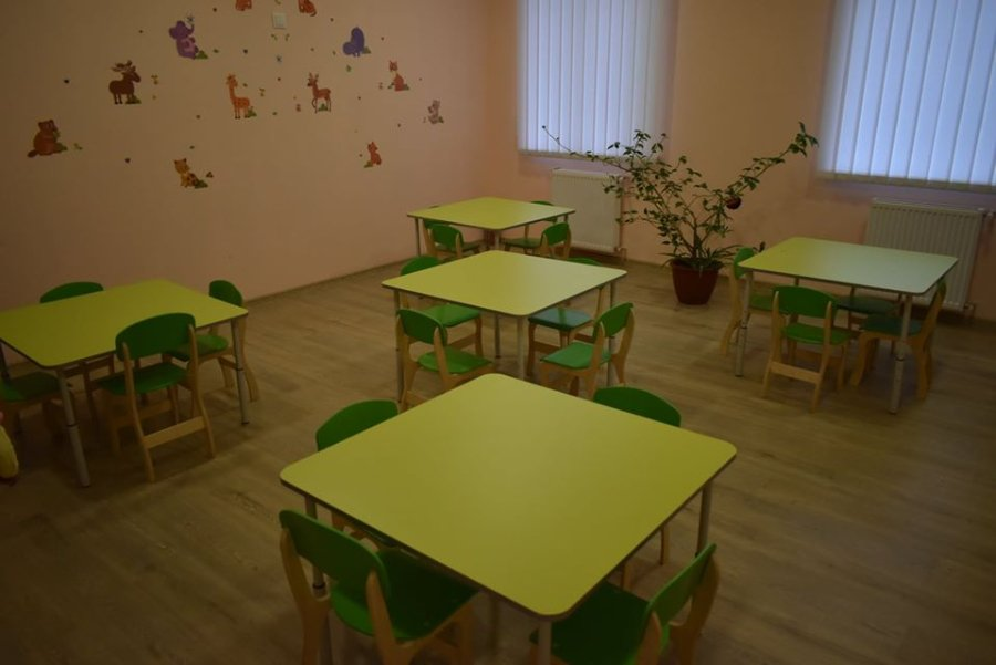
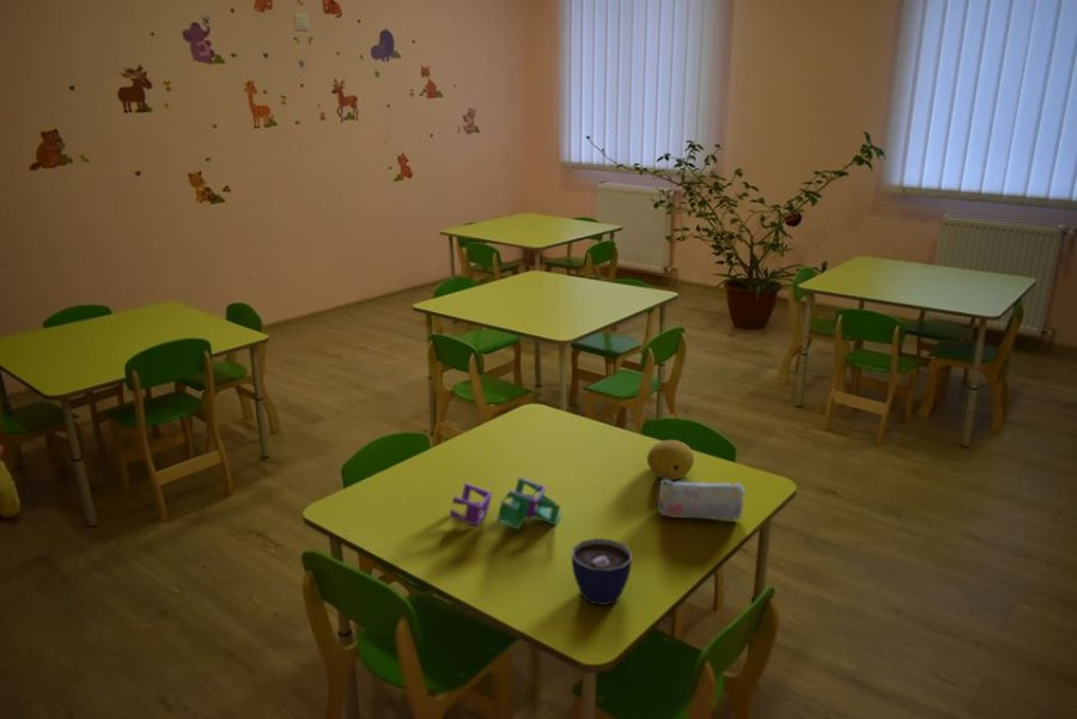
+ fruit [646,439,695,481]
+ cup [571,537,633,607]
+ puzzle [449,476,562,530]
+ pencil case [656,479,747,520]
